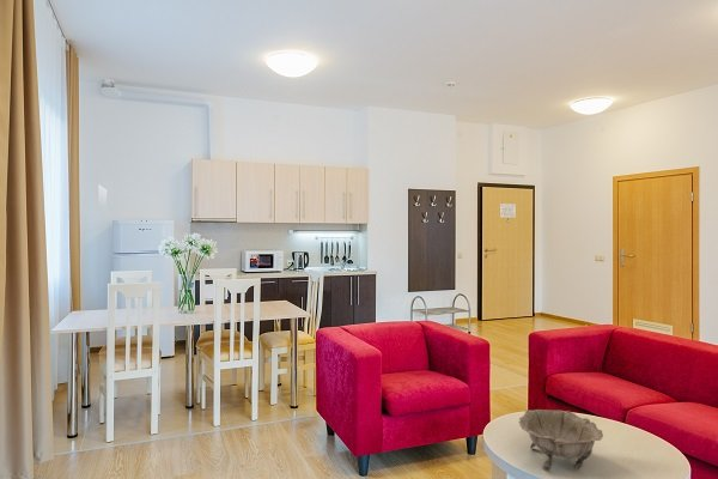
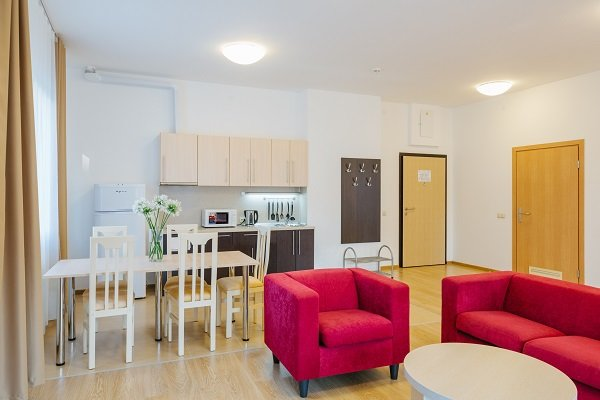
- decorative bowl [518,408,604,473]
